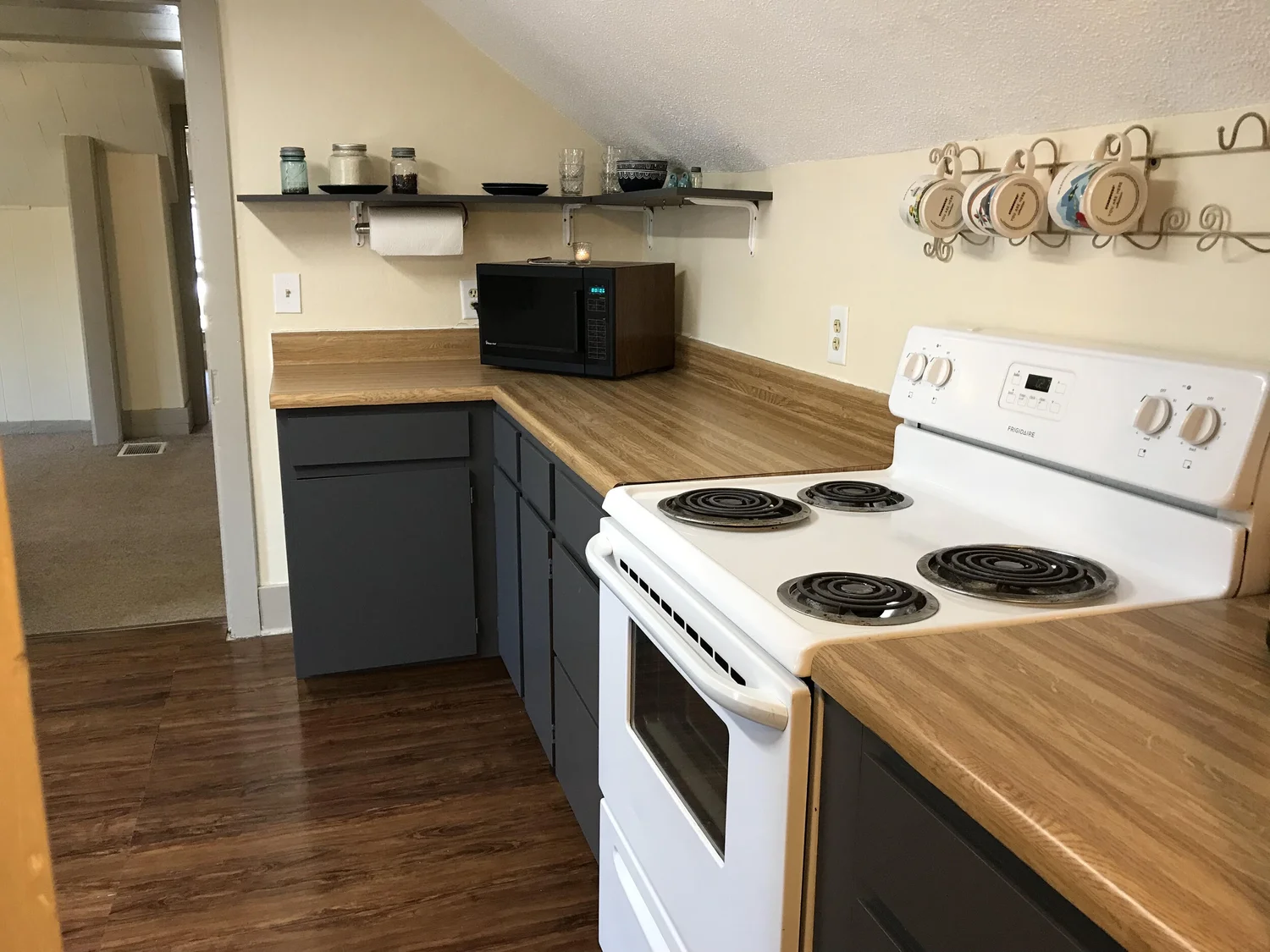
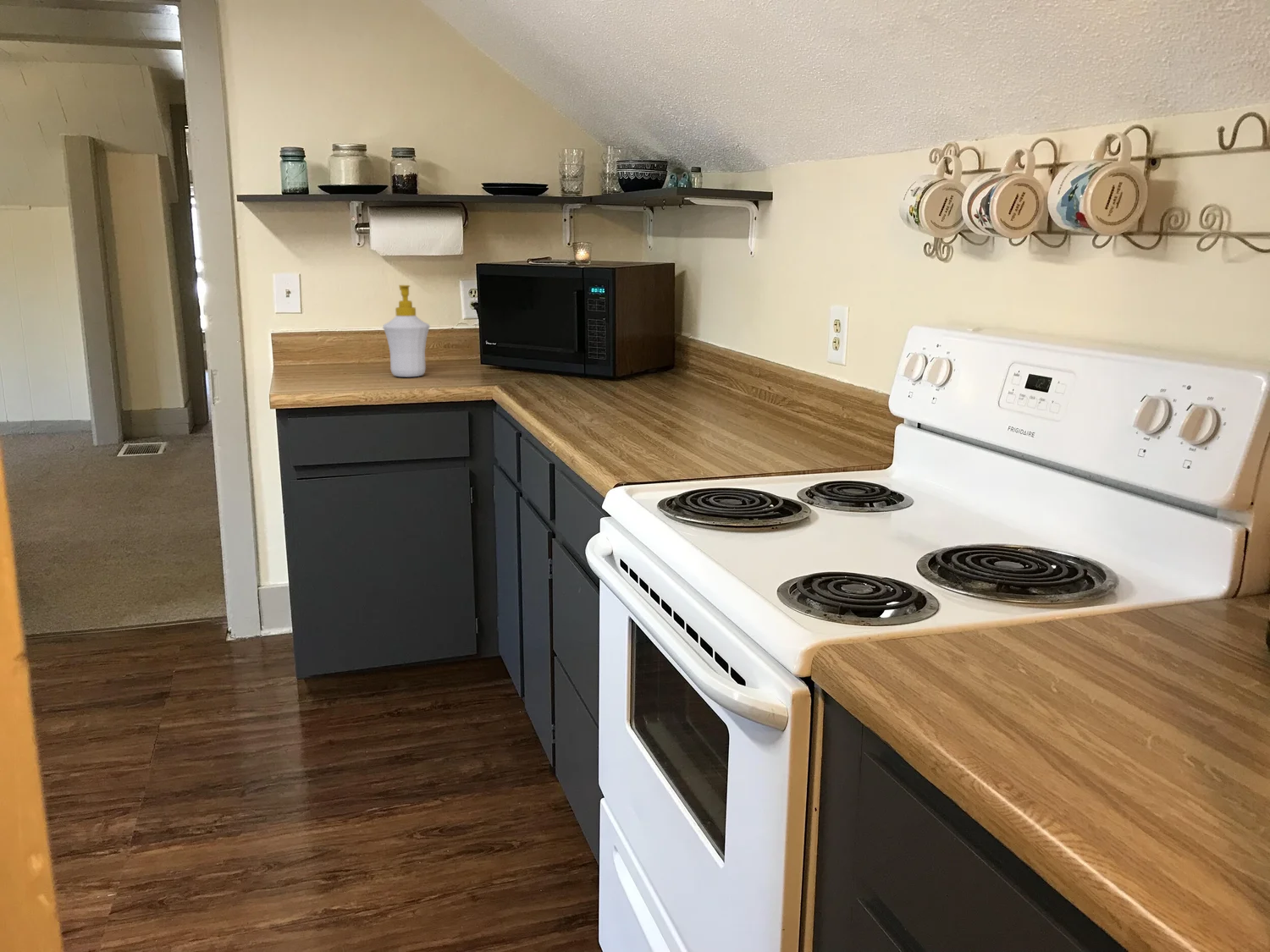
+ soap bottle [382,284,431,378]
